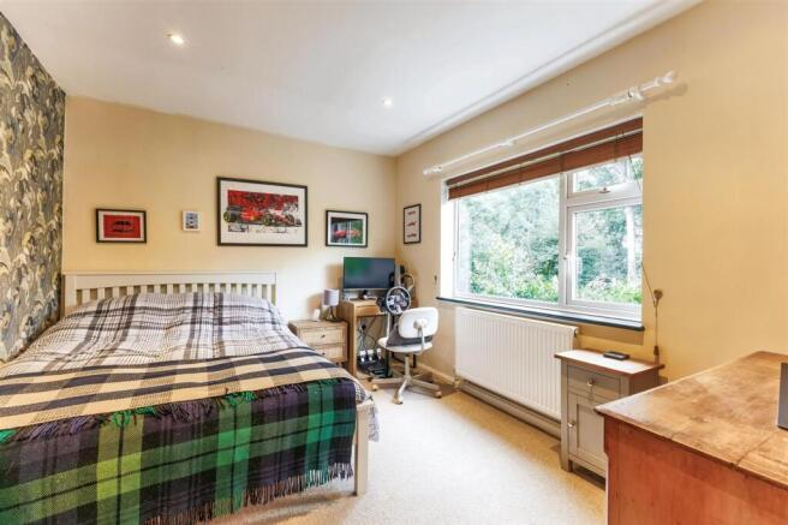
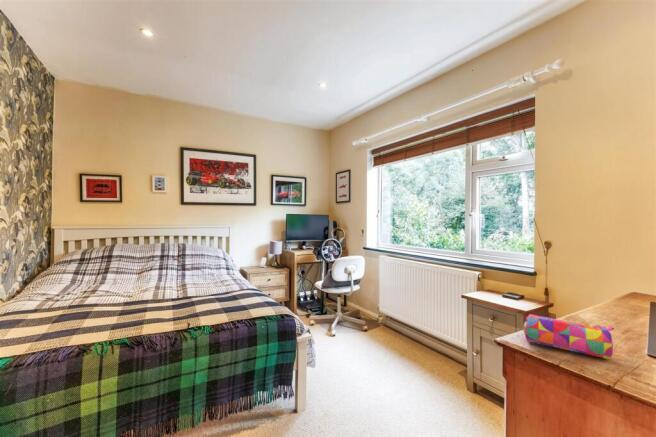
+ pencil case [522,313,615,360]
